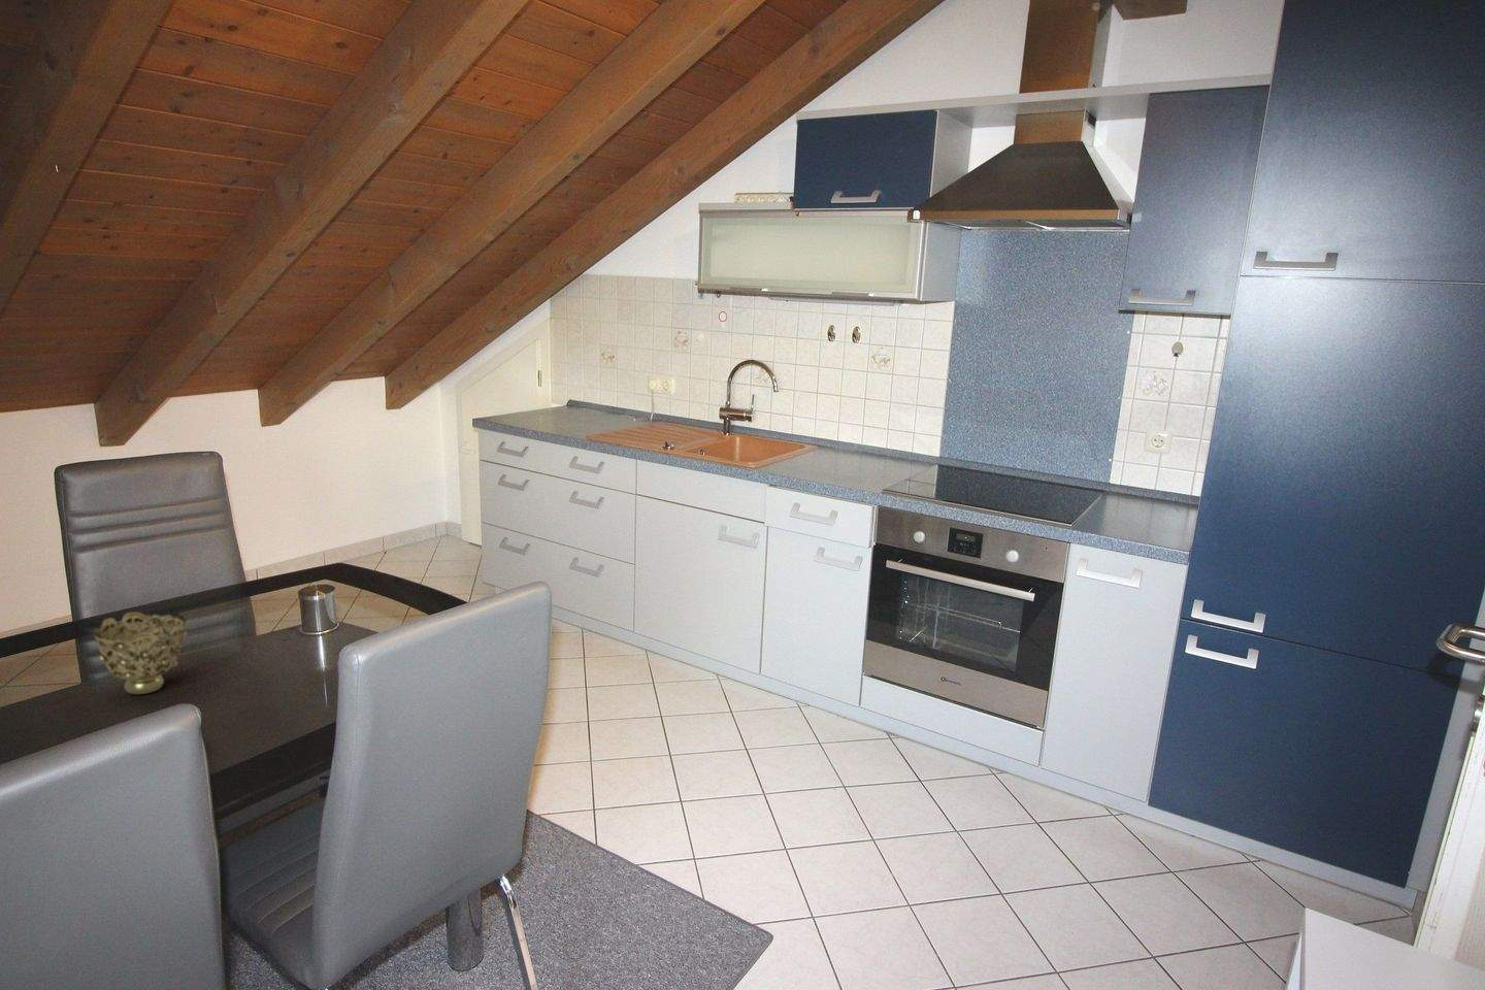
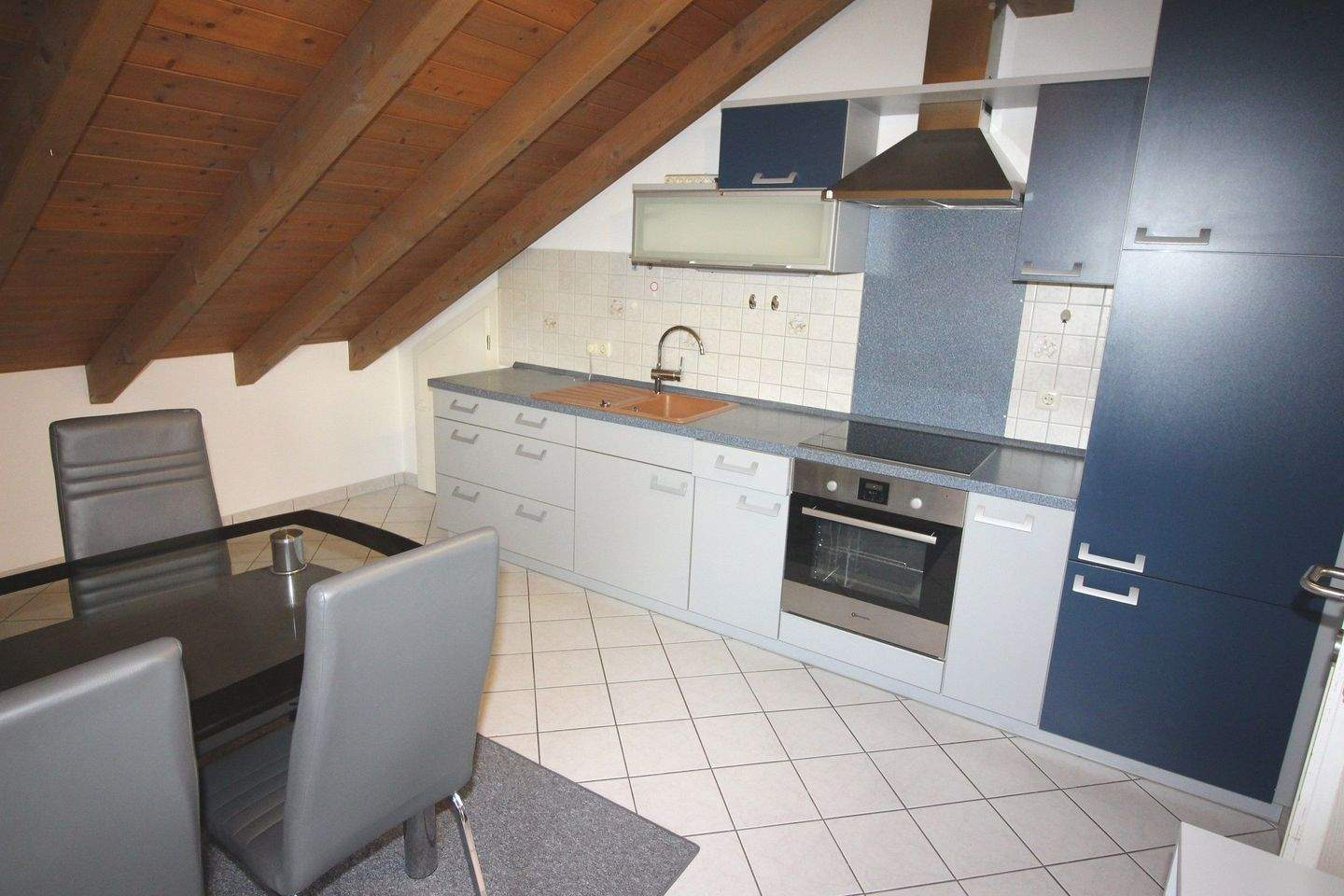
- decorative bowl [92,611,188,695]
